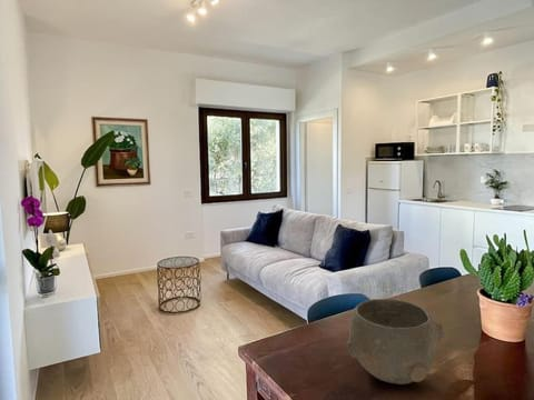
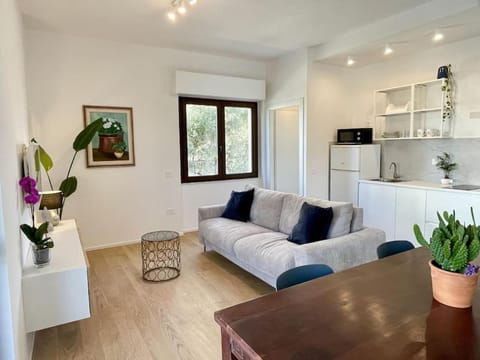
- bowl [345,298,446,386]
